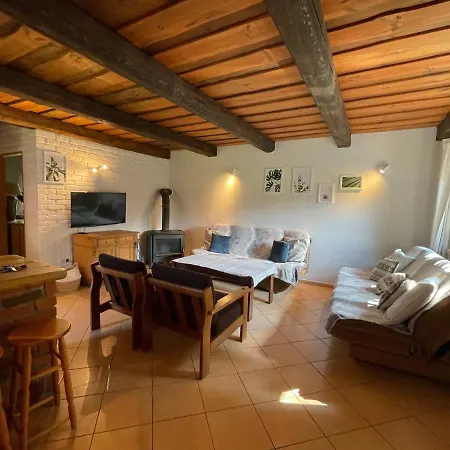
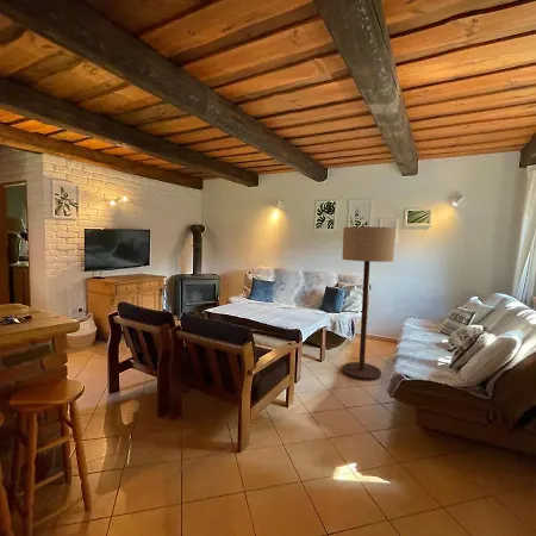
+ floor lamp [341,225,397,381]
